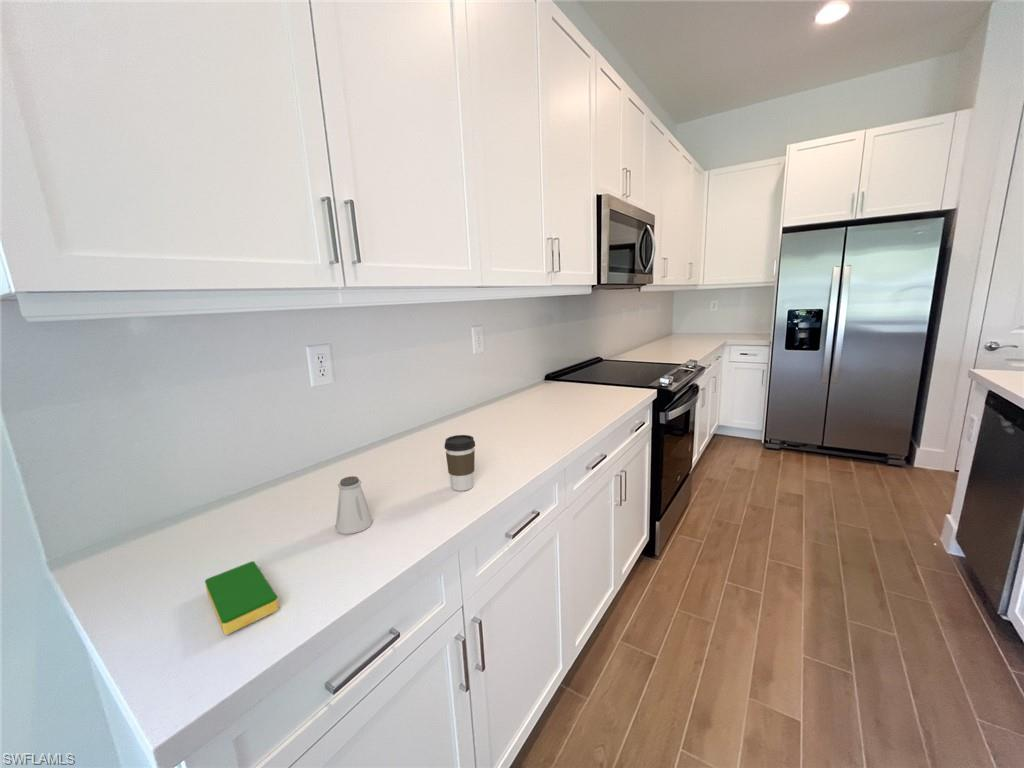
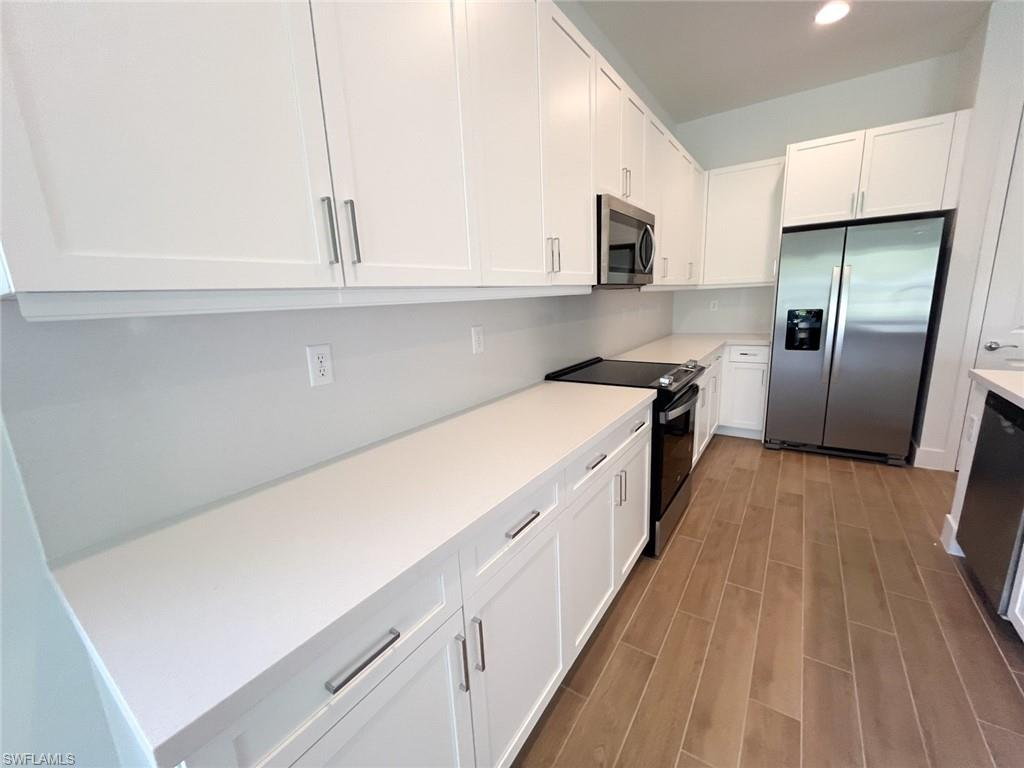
- coffee cup [444,434,476,492]
- saltshaker [335,475,374,535]
- dish sponge [204,560,280,636]
